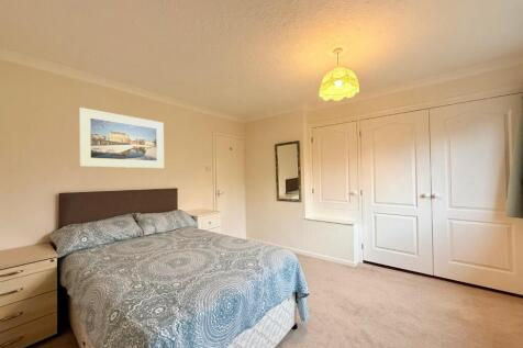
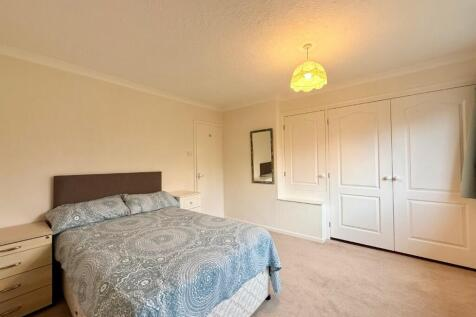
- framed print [78,106,165,169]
